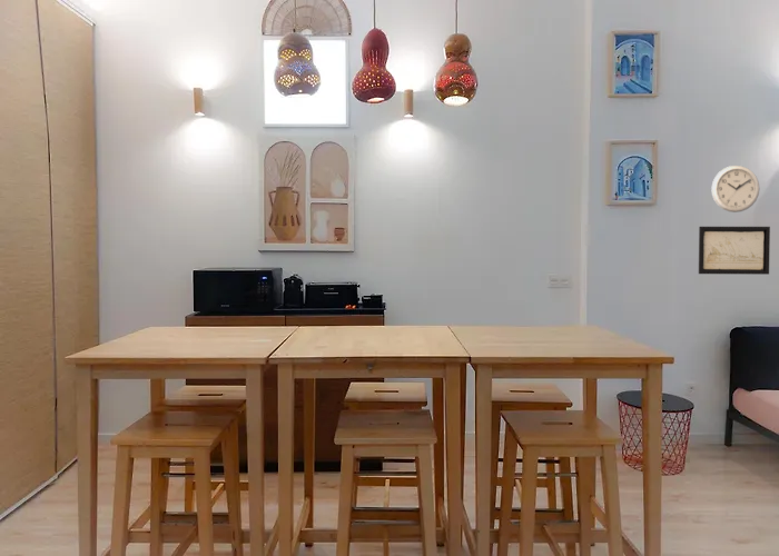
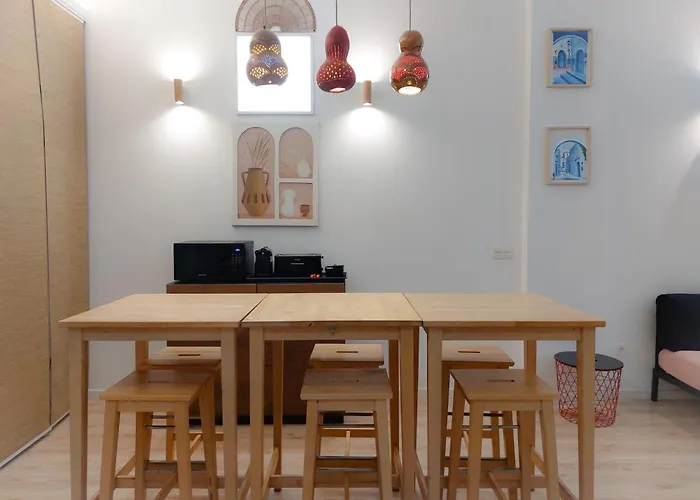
- wall art [698,226,771,276]
- wall clock [710,165,760,214]
